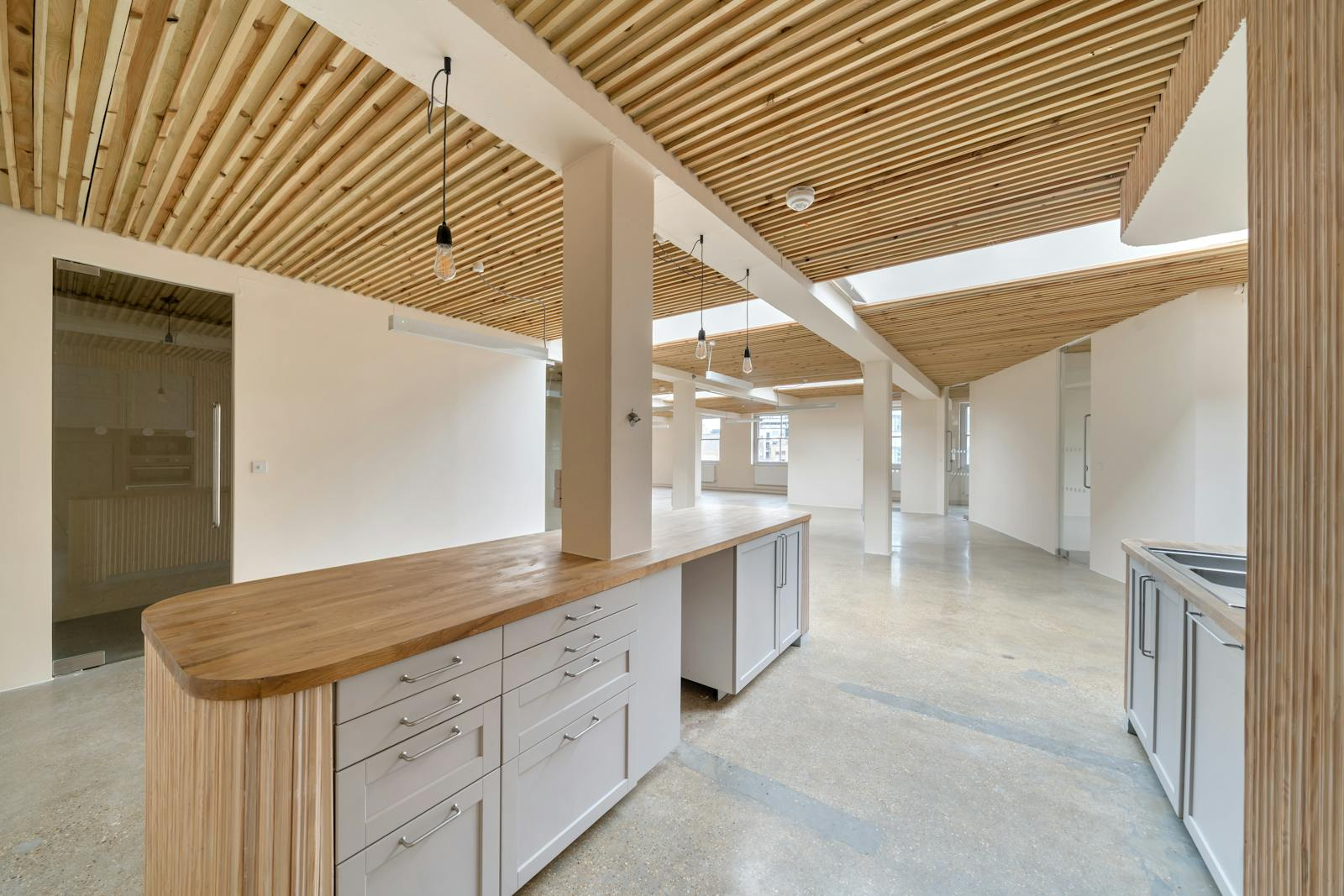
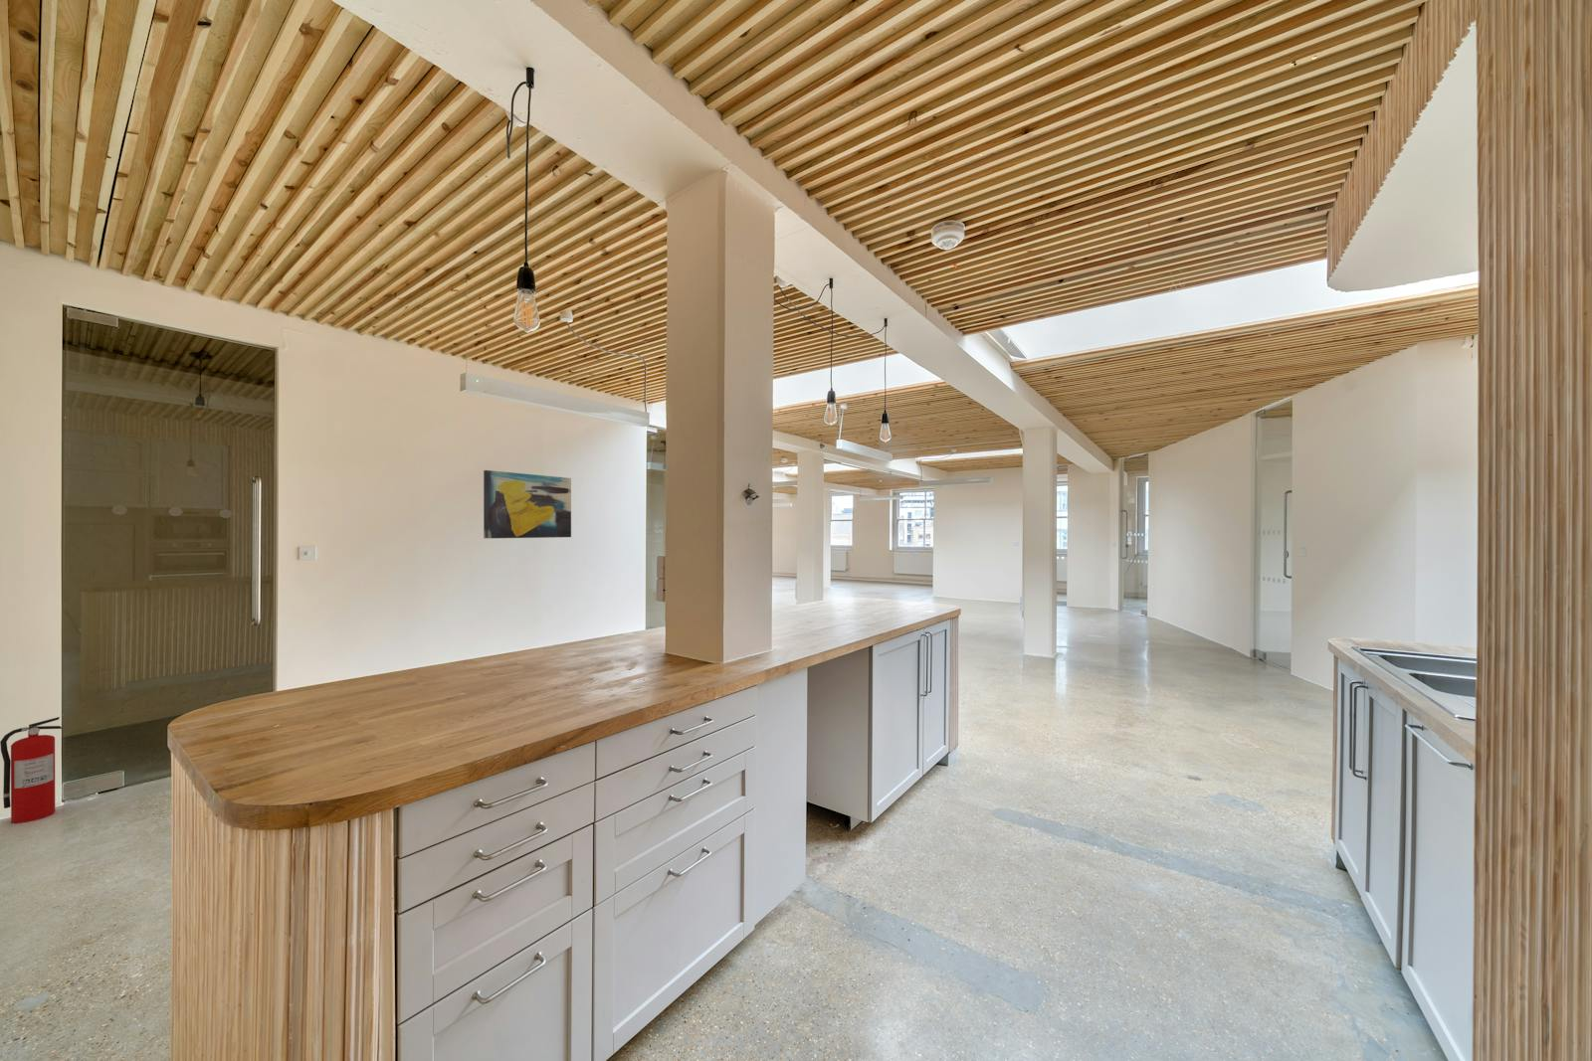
+ fire extinguisher [0,716,63,824]
+ wall art [482,469,572,539]
